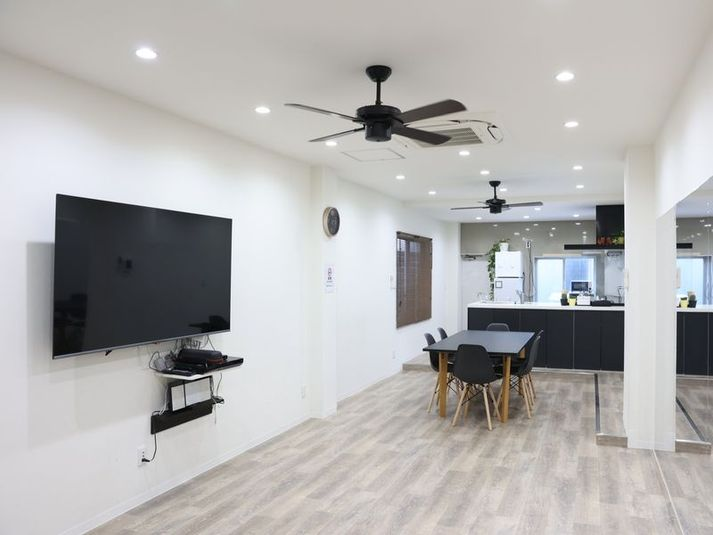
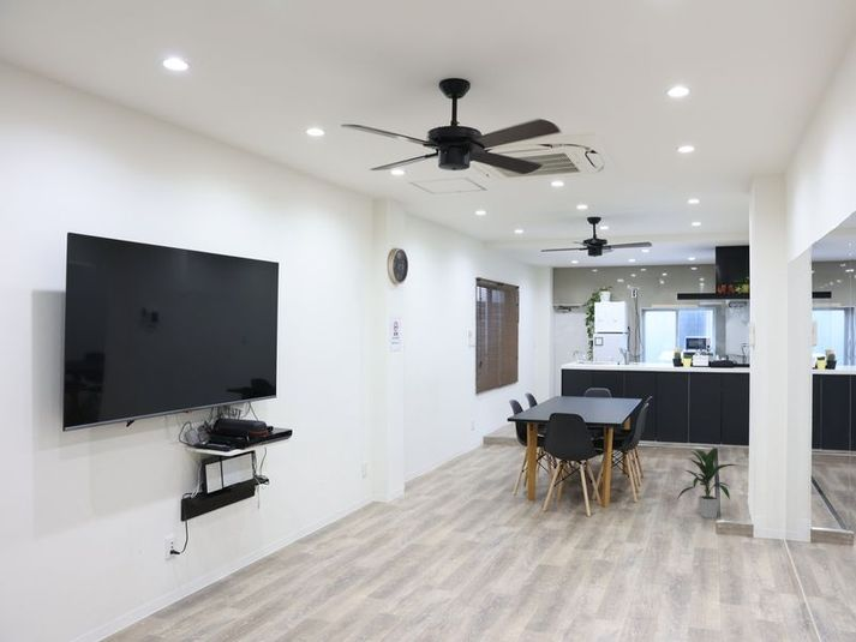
+ indoor plant [676,446,740,520]
